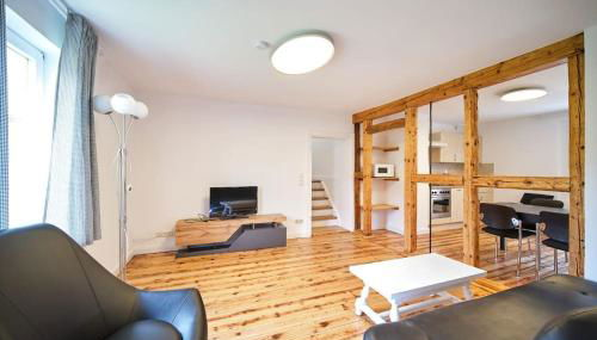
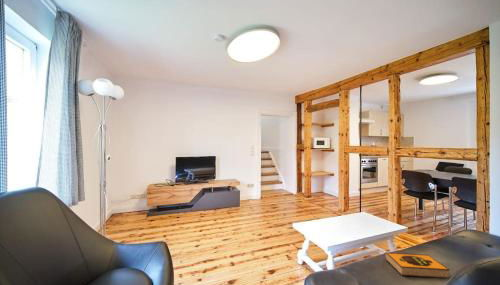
+ hardback book [383,251,451,279]
